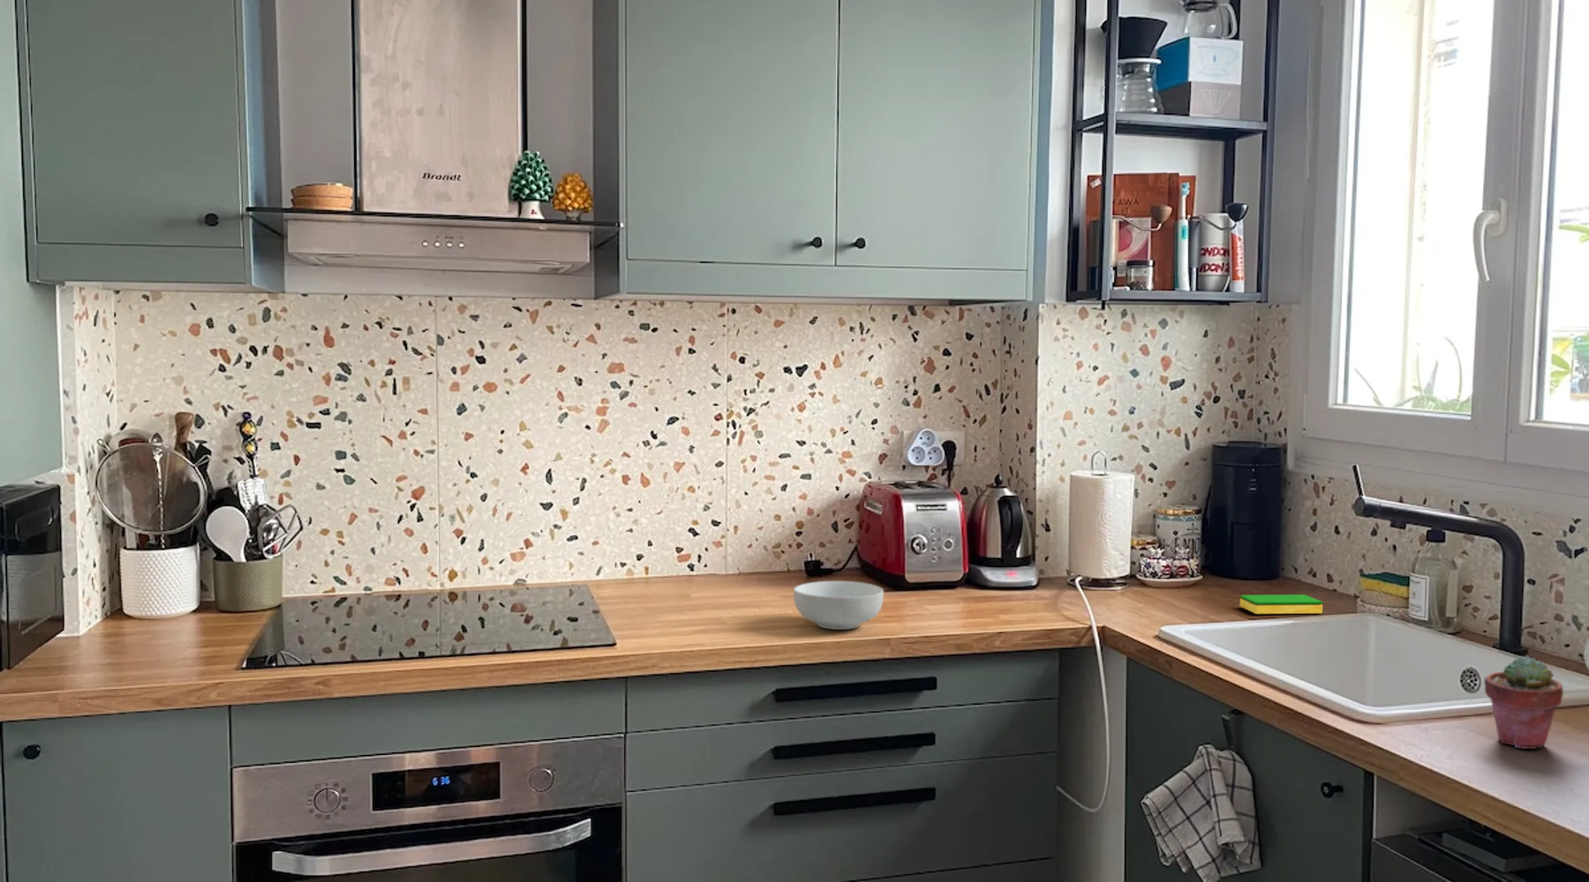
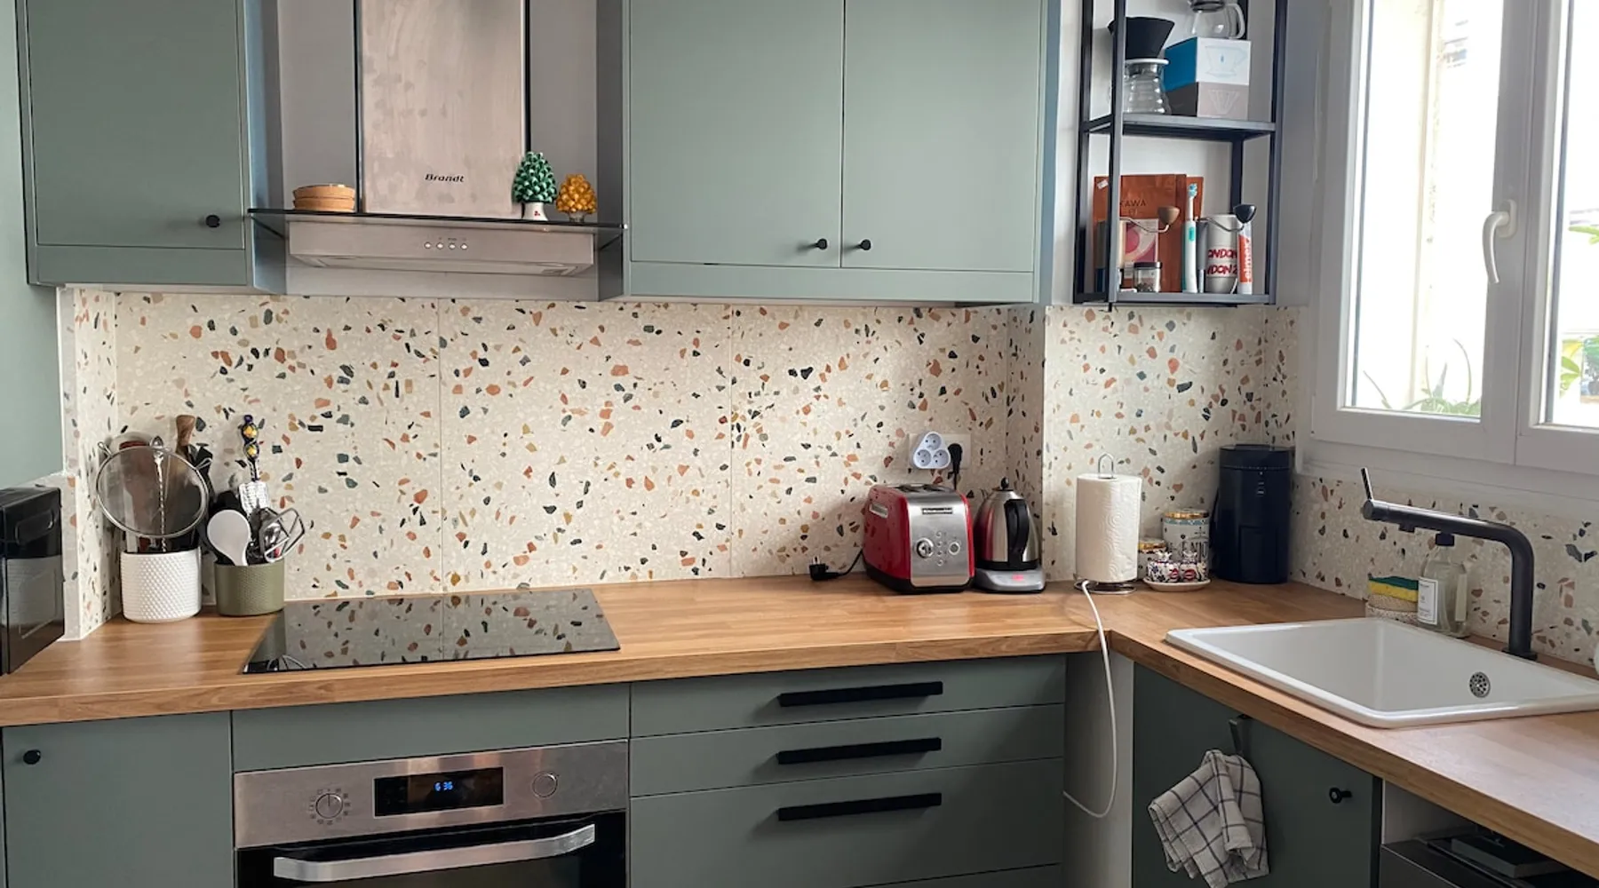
- dish sponge [1239,593,1324,615]
- potted succulent [1484,655,1564,749]
- cereal bowl [792,580,885,631]
